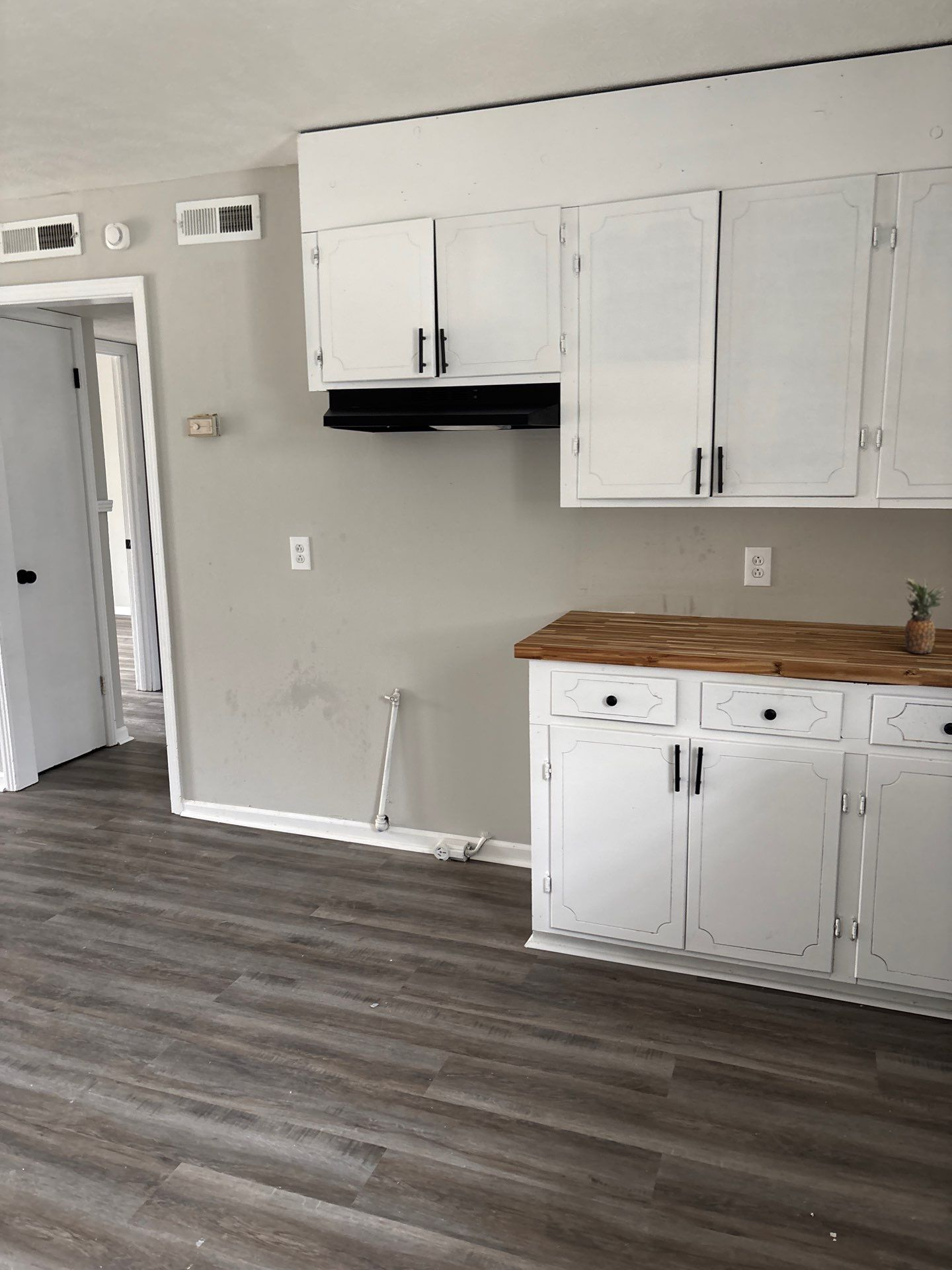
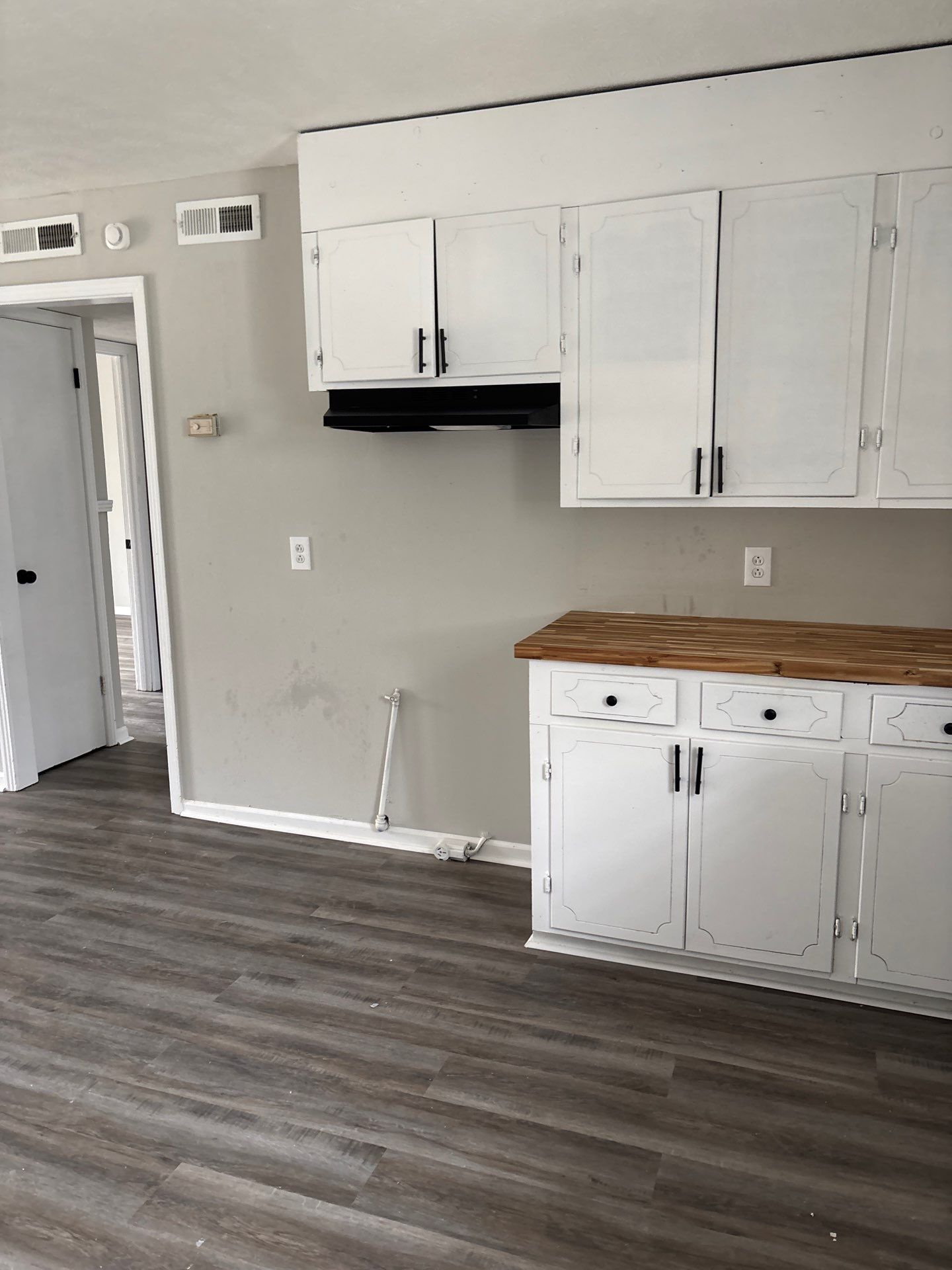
- fruit [902,577,947,654]
